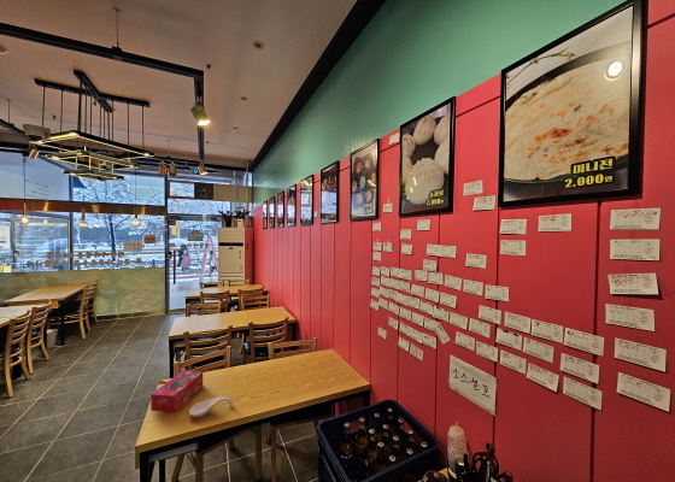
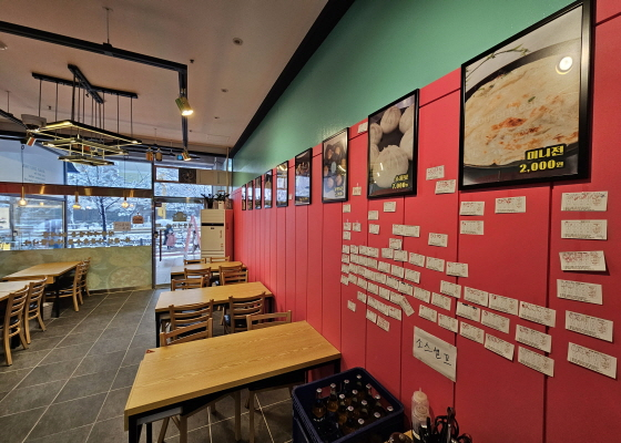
- spoon rest [188,395,234,418]
- tissue box [149,369,204,413]
